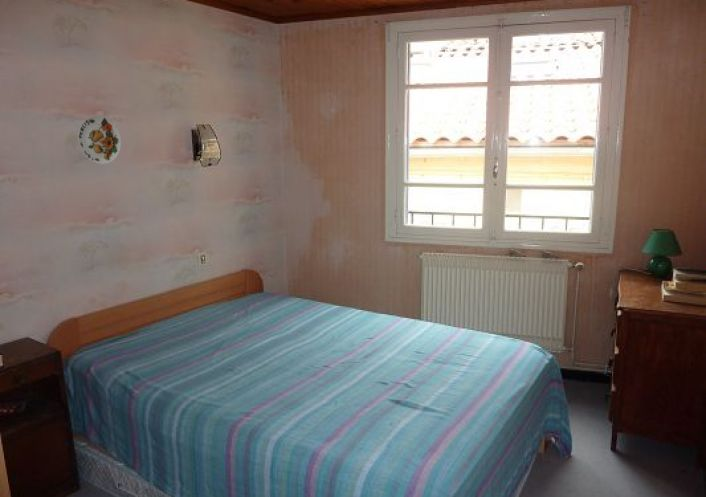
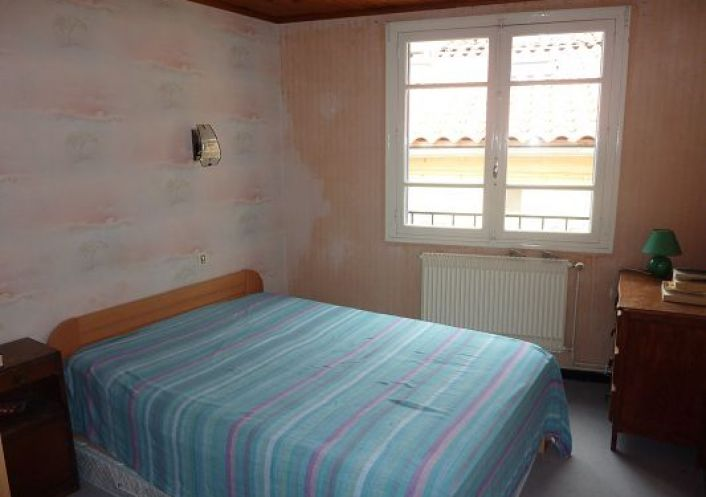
- decorative plate [77,114,122,165]
